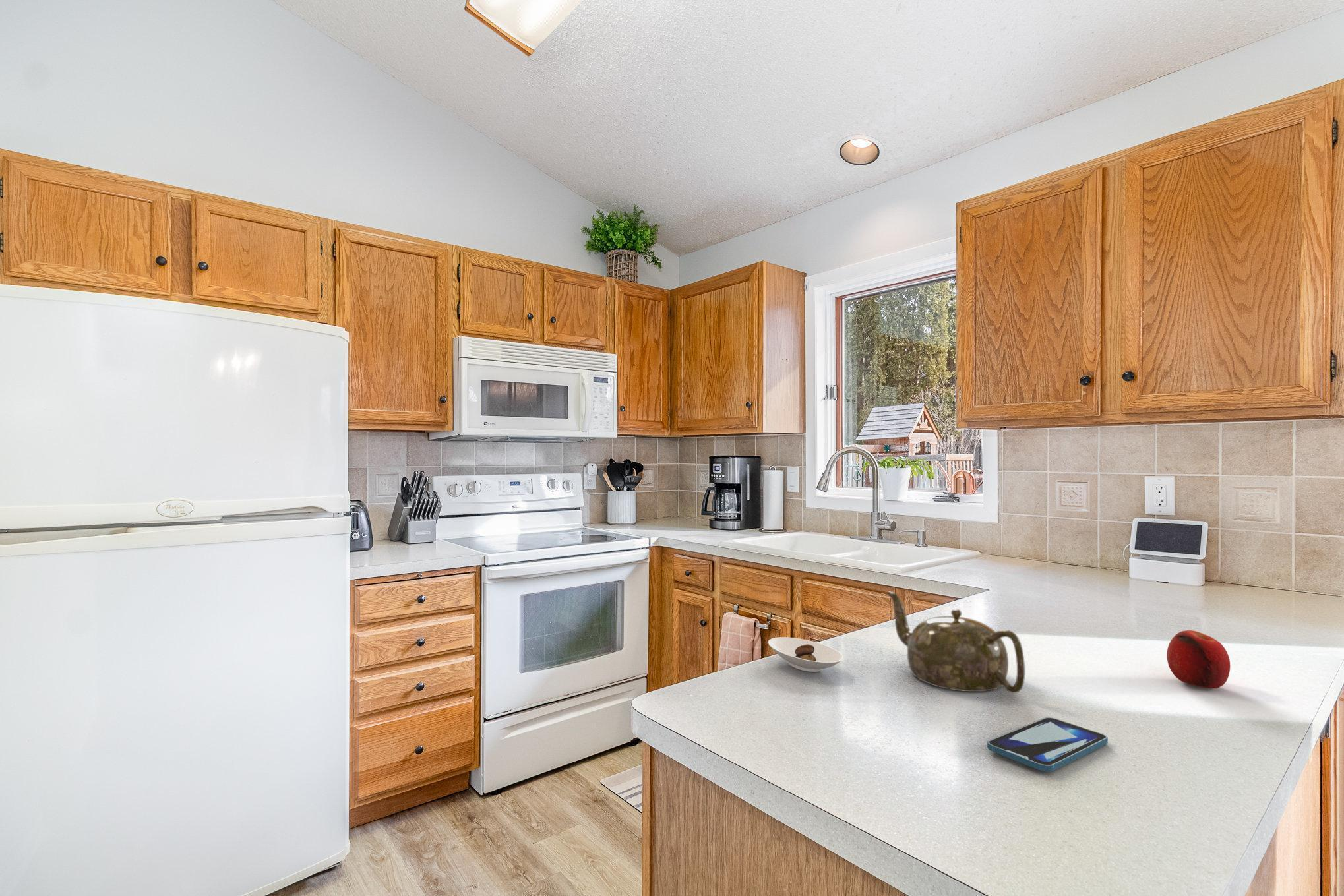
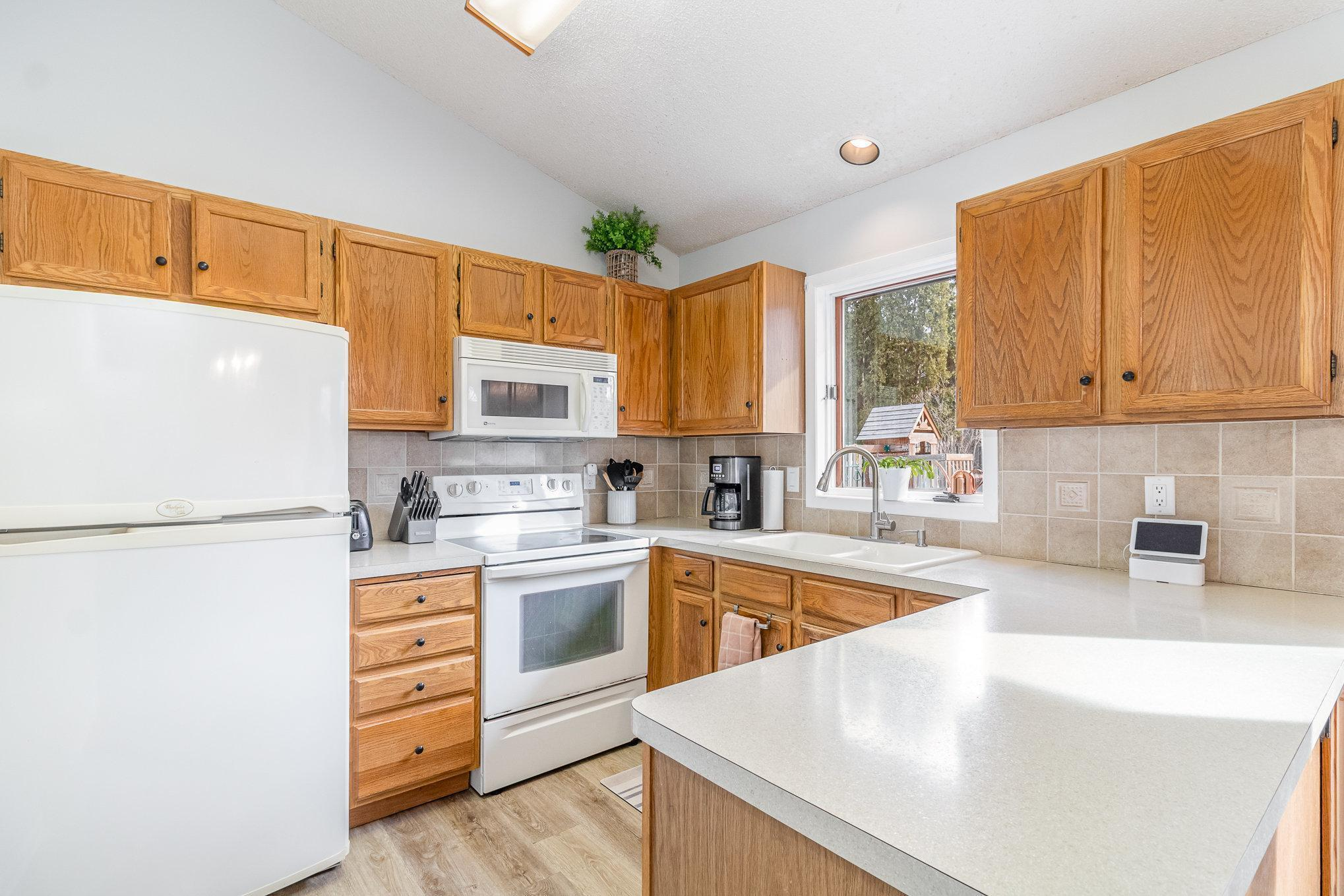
- fruit [1166,630,1231,689]
- smartphone [987,717,1109,773]
- saucer [768,636,843,672]
- teapot [887,591,1025,694]
